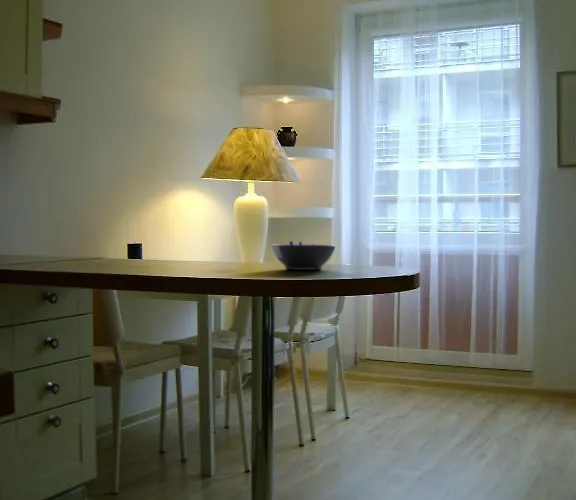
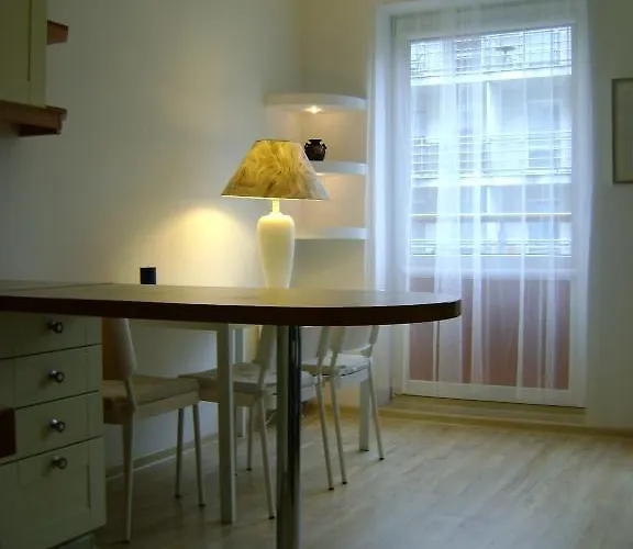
- cereal bowl [271,240,336,271]
